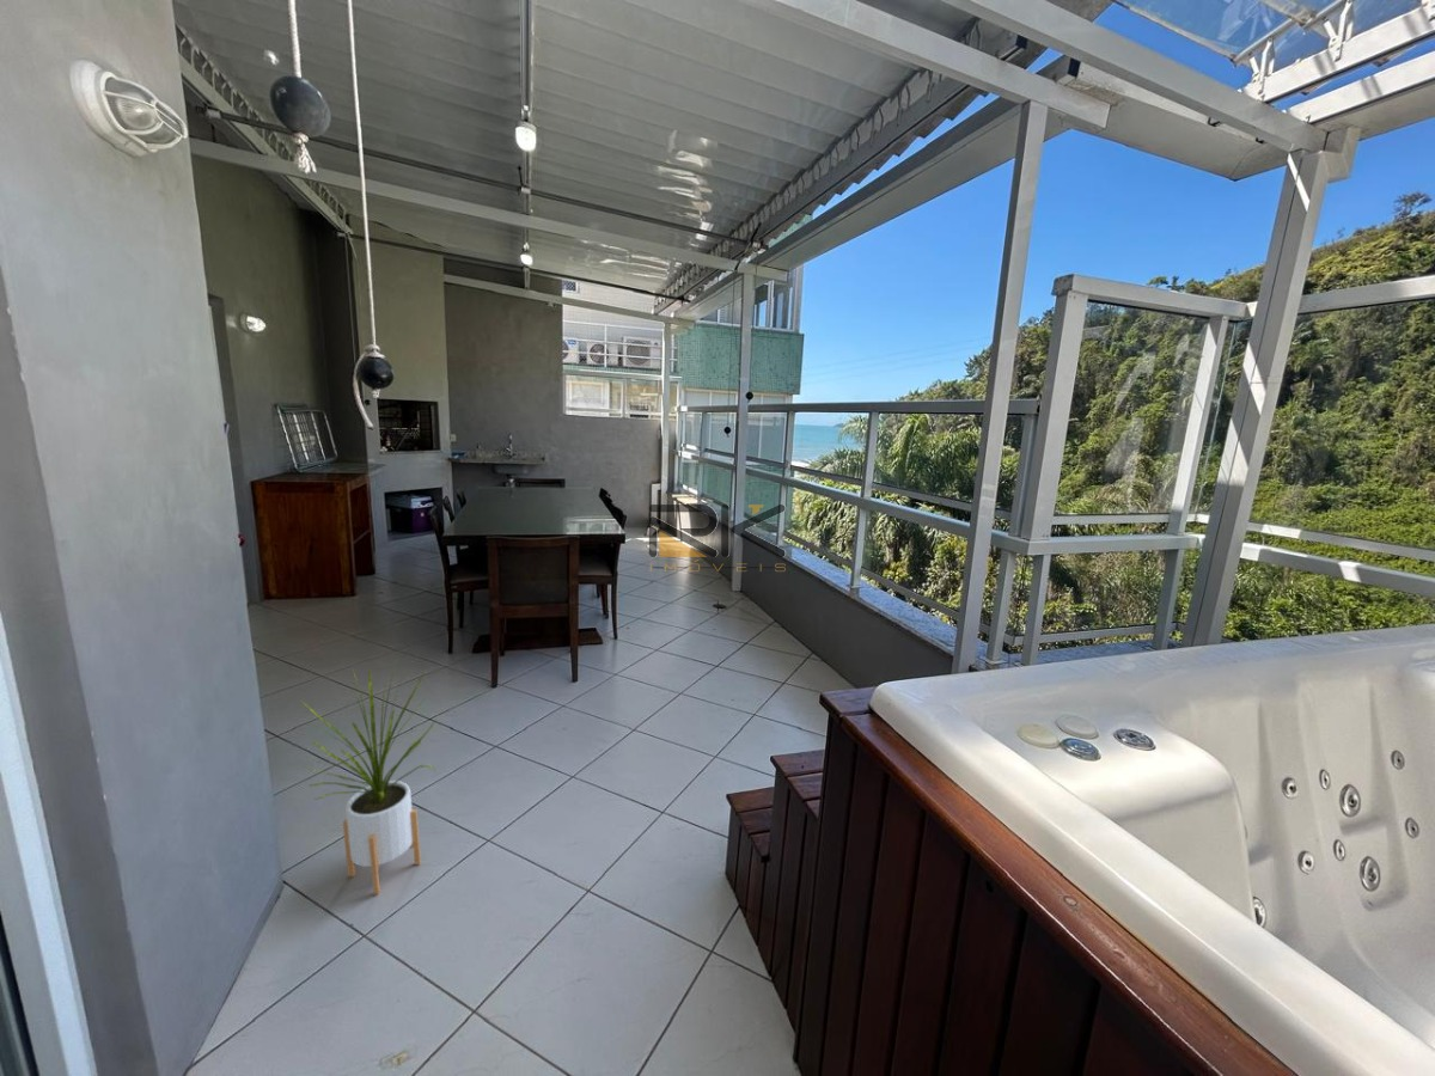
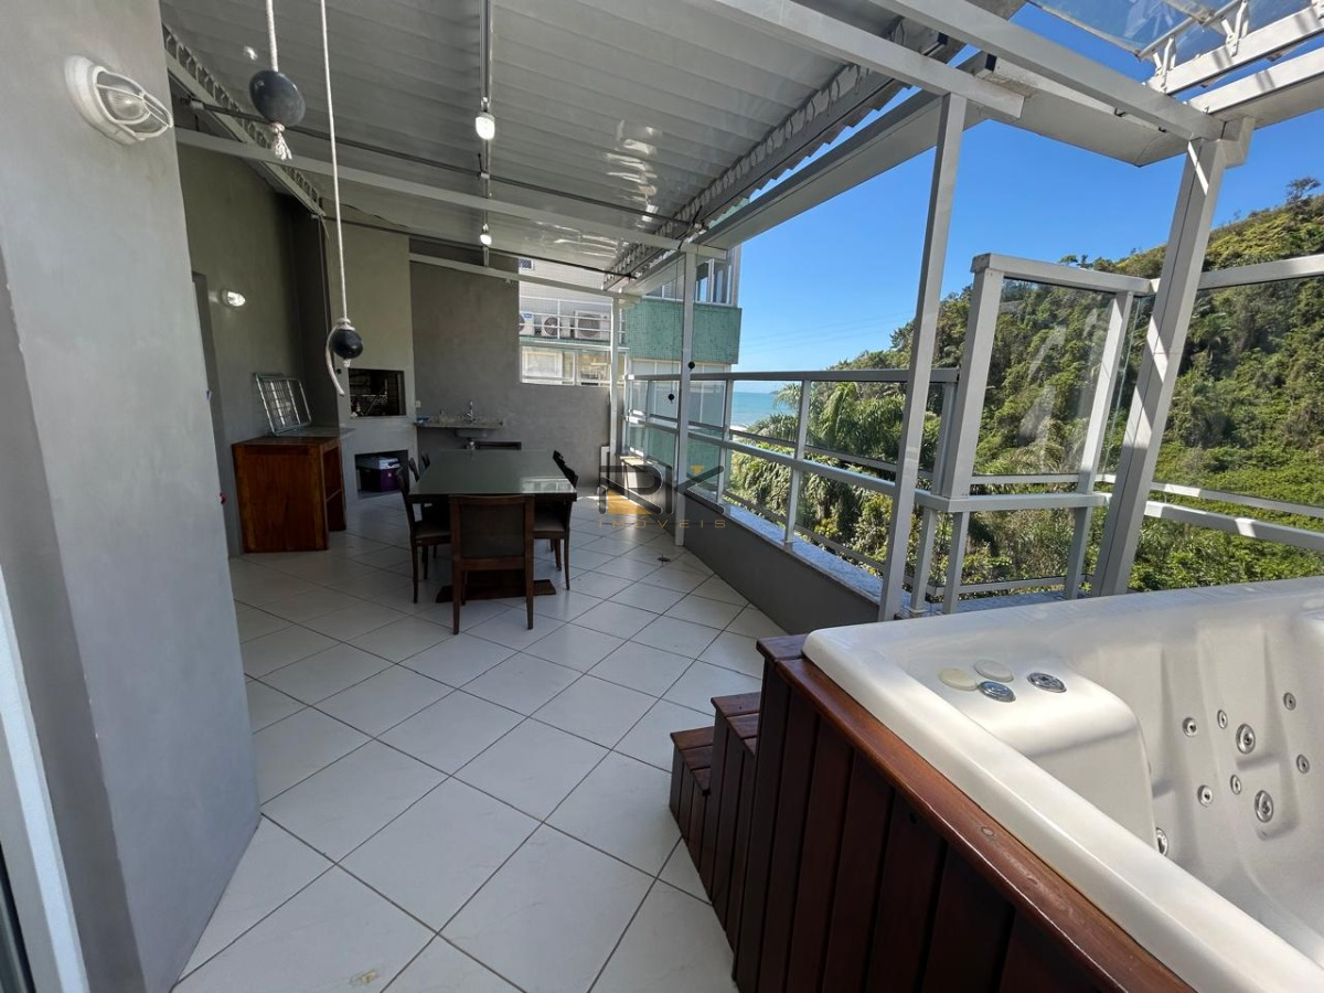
- house plant [298,659,439,895]
